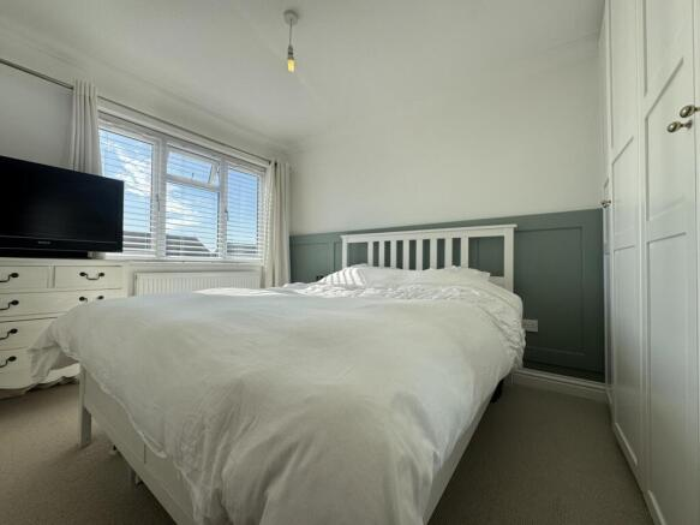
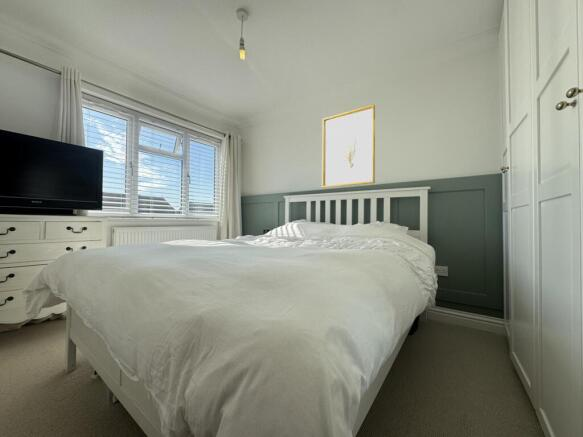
+ wall art [321,104,376,189]
